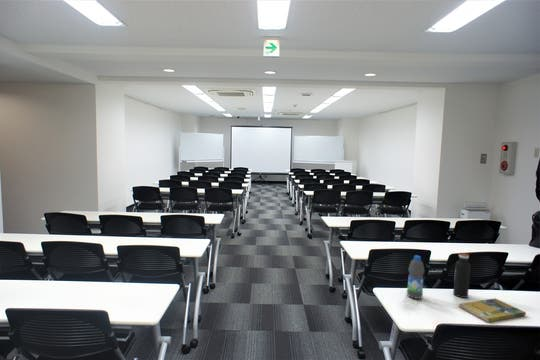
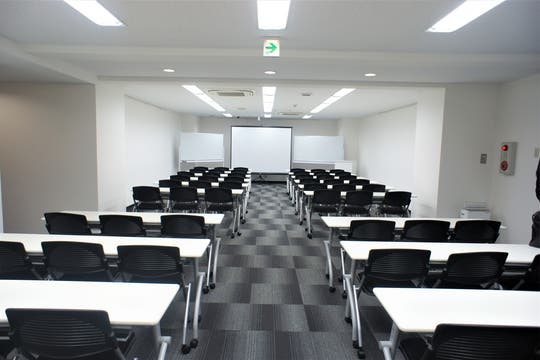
- water bottle [452,252,472,299]
- booklet [458,297,527,323]
- water bottle [406,254,425,300]
